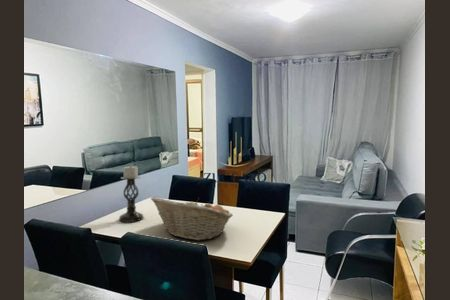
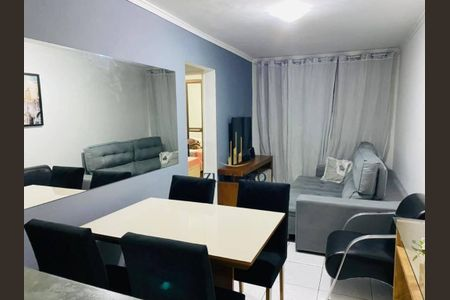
- candle holder [118,164,144,223]
- fruit basket [150,196,234,241]
